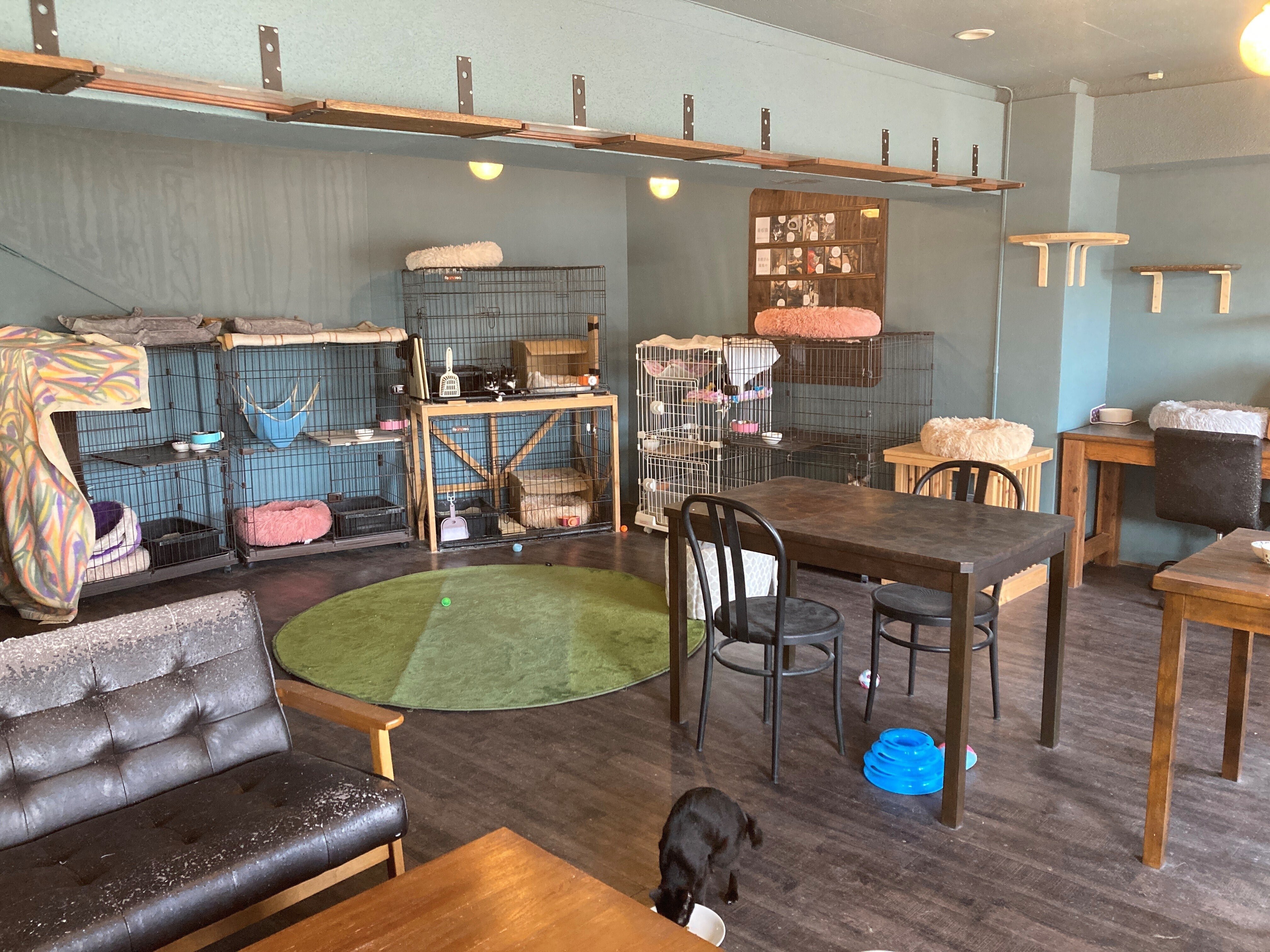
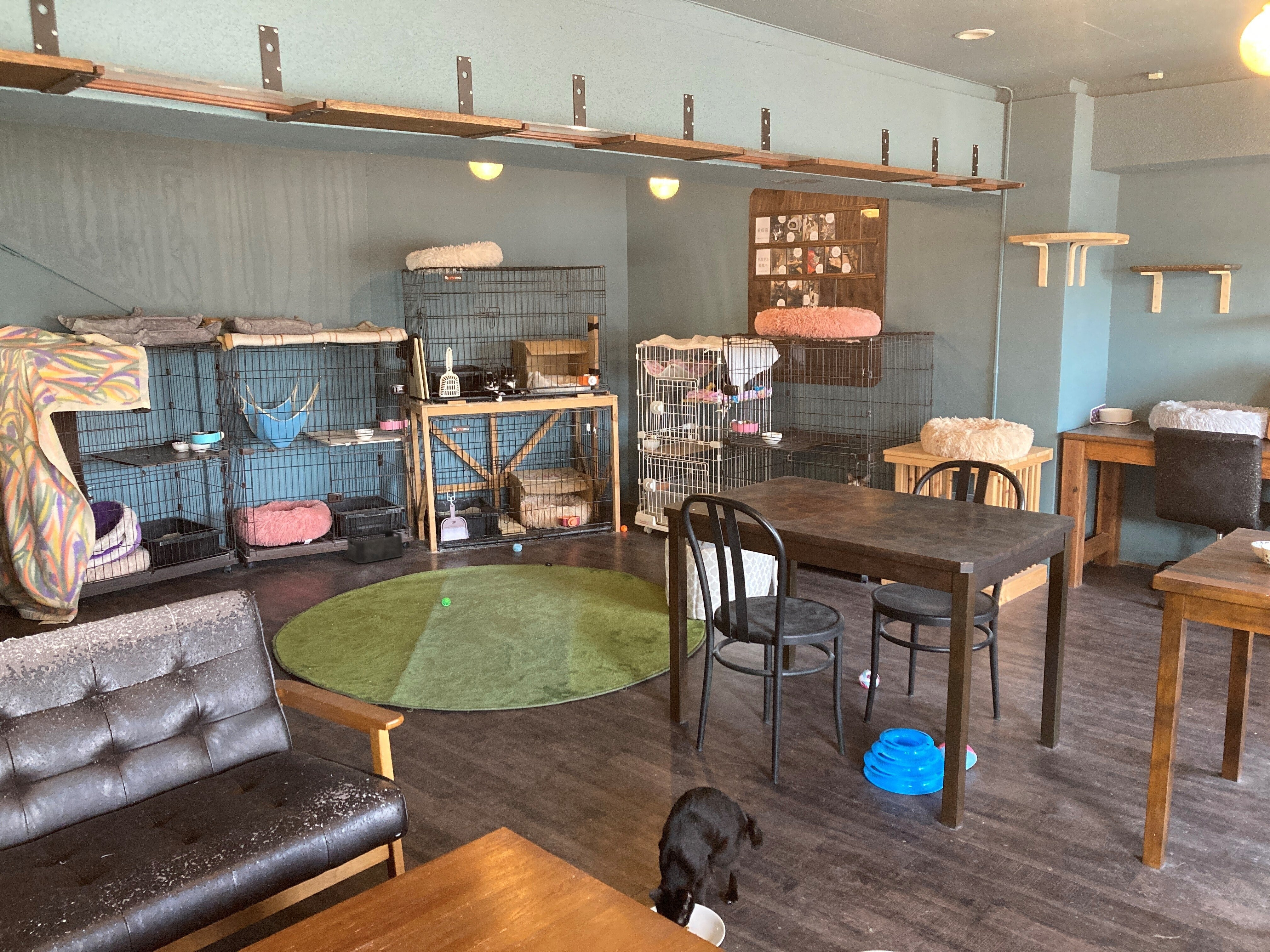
+ storage bin [346,530,403,564]
